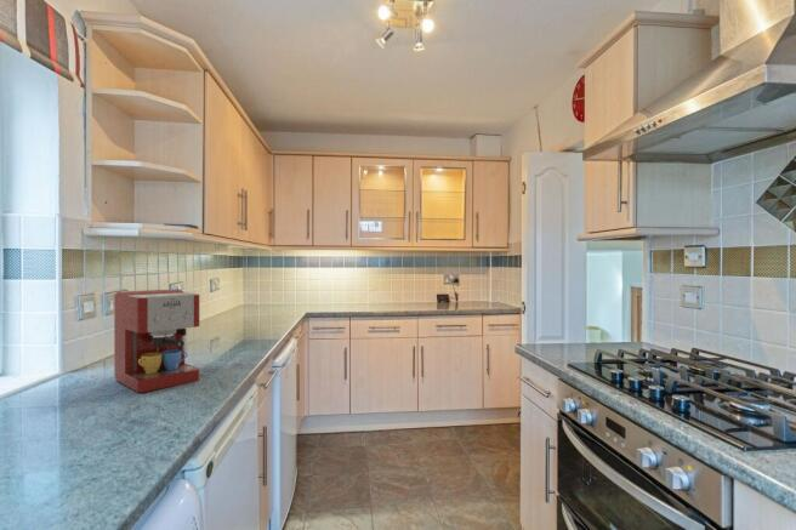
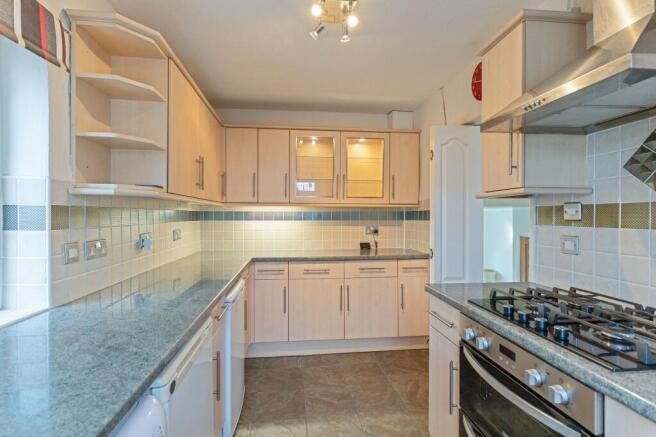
- coffee maker [113,287,201,394]
